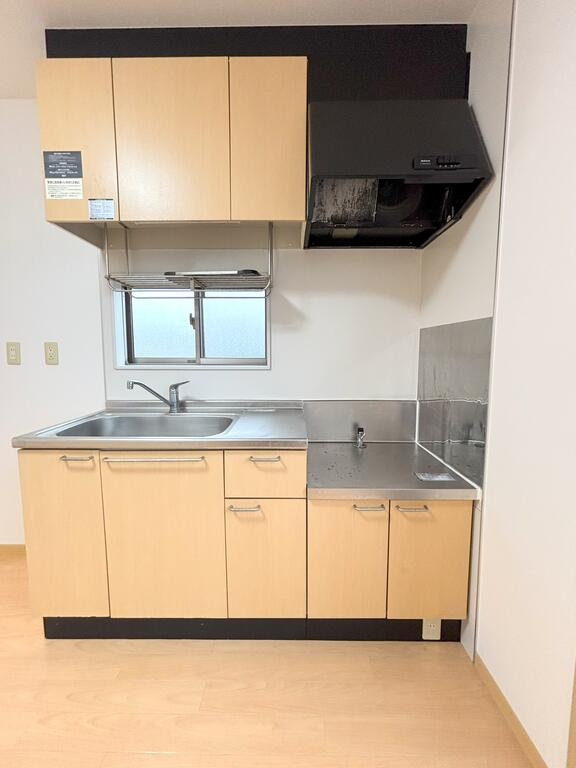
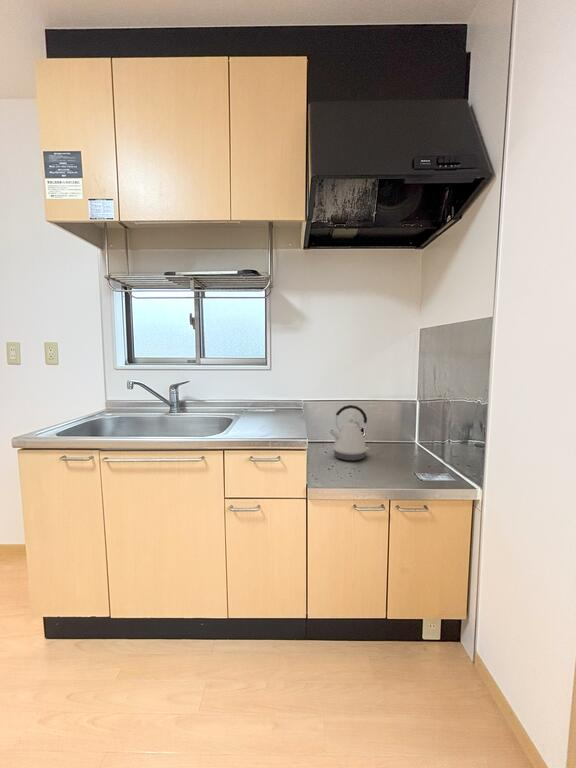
+ kettle [328,404,370,462]
